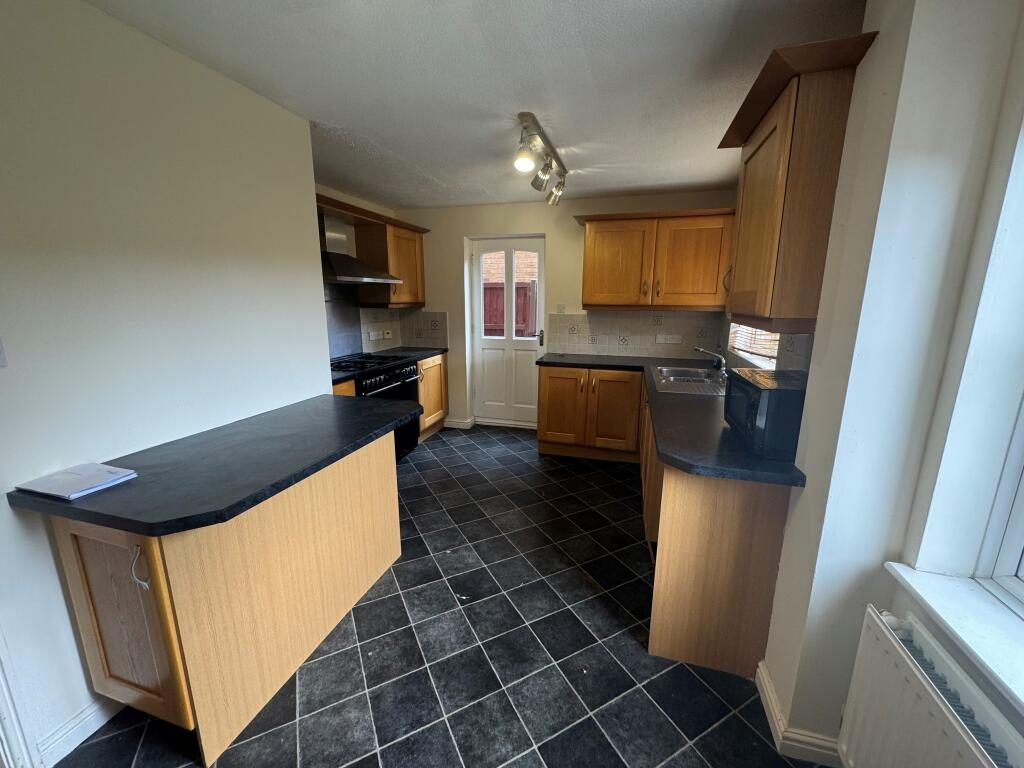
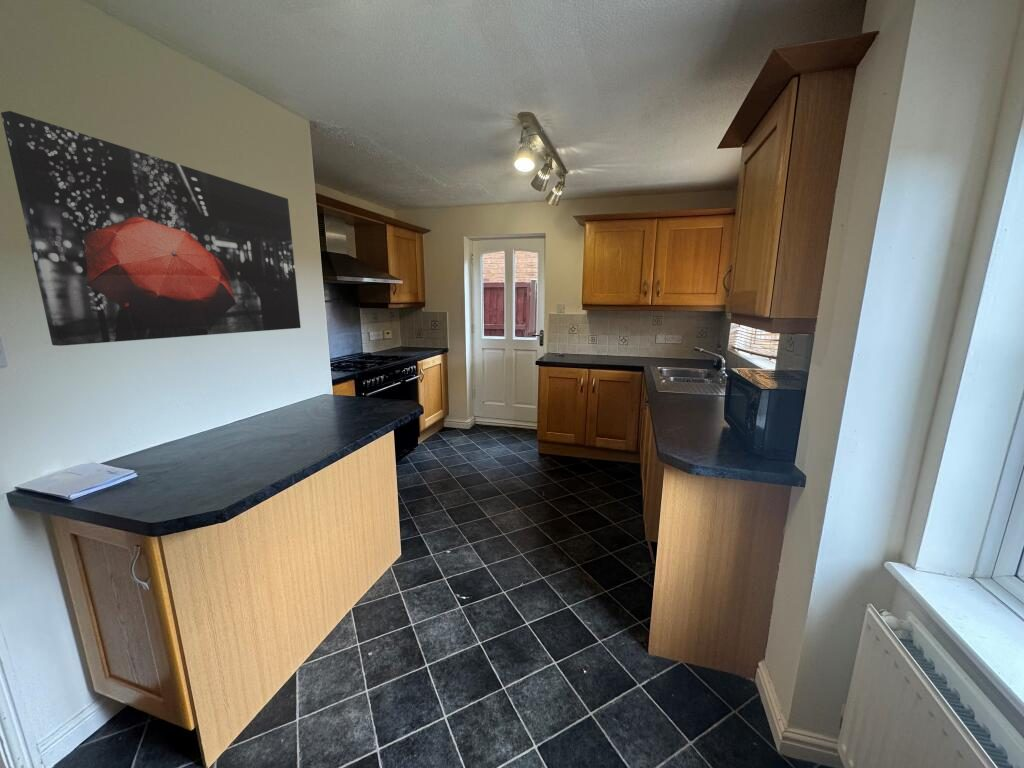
+ wall art [0,110,302,347]
